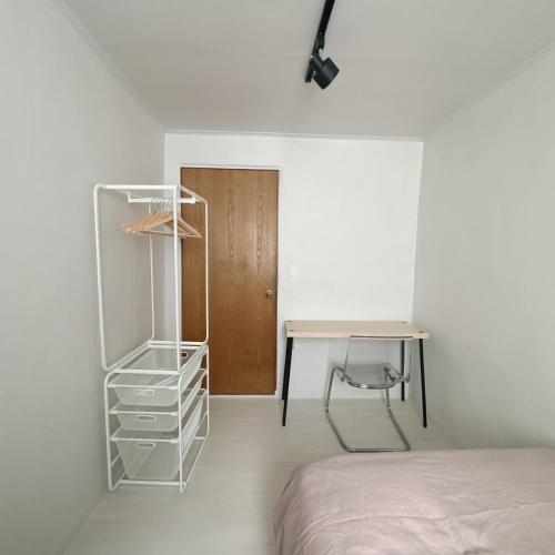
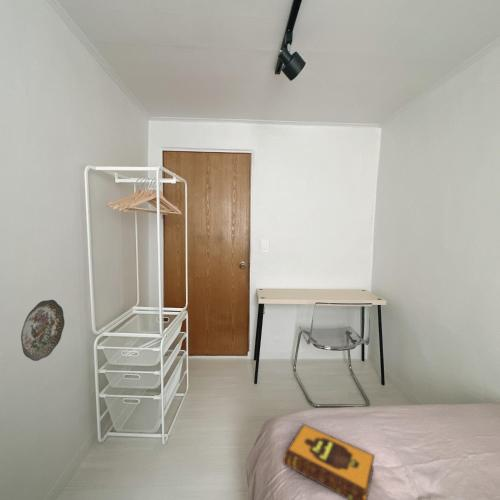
+ hardback book [282,423,376,500]
+ decorative plate [20,299,66,362]
